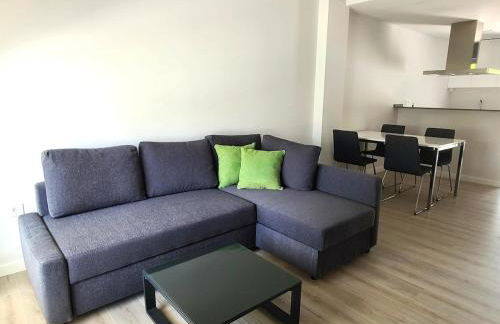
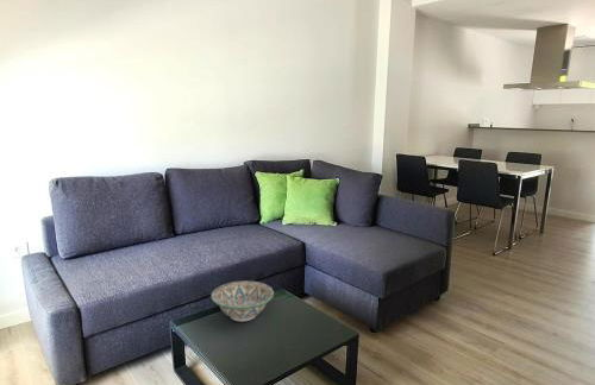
+ decorative bowl [209,280,275,322]
